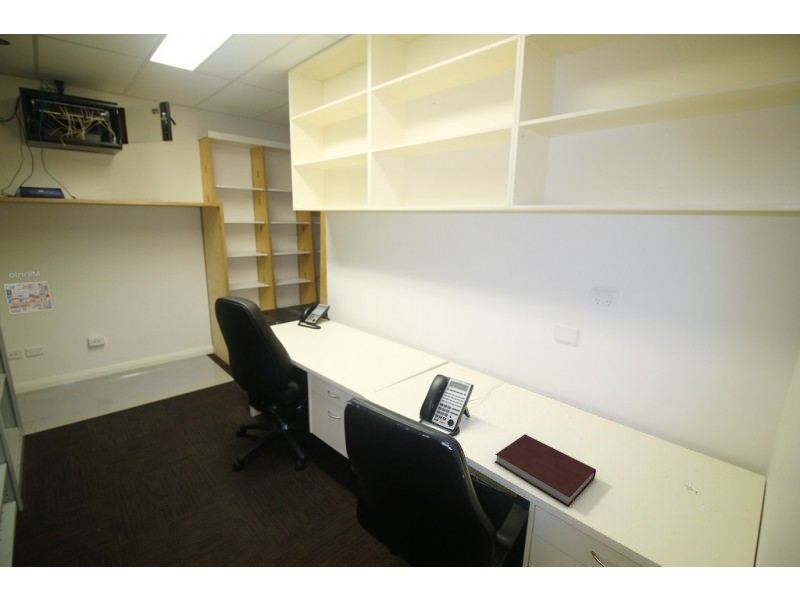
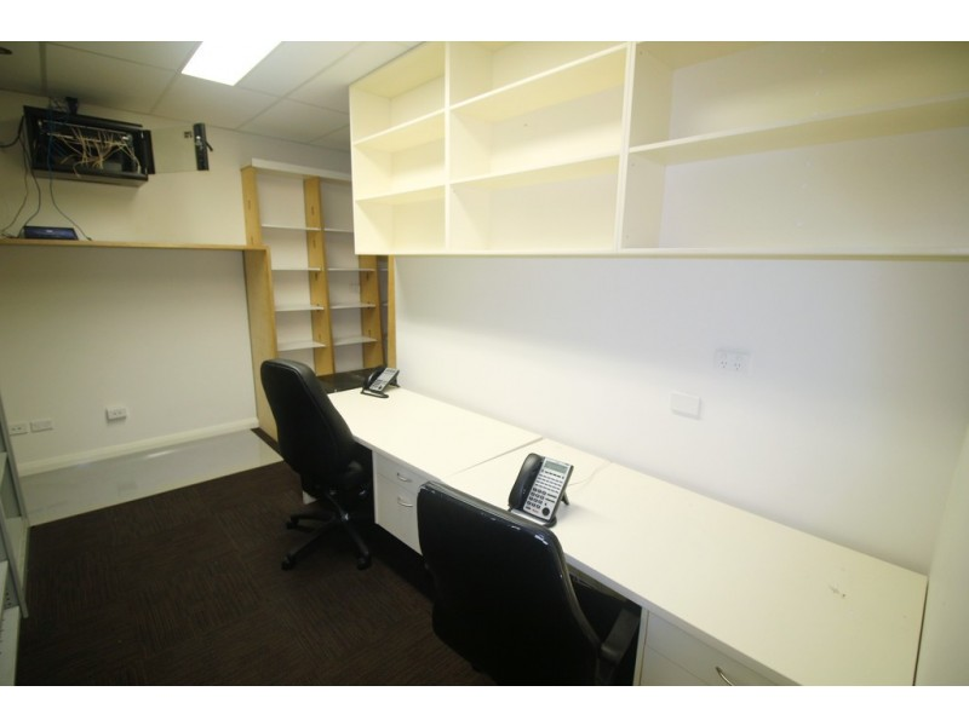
- calendar [3,270,54,315]
- notebook [494,433,597,507]
